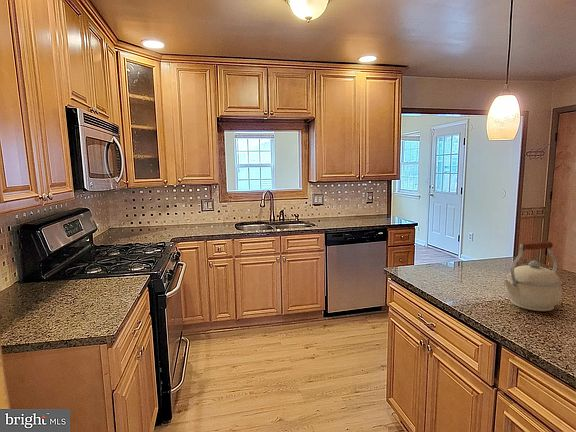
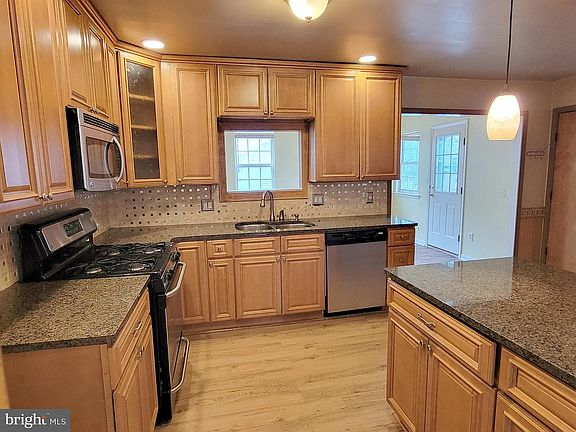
- kettle [503,240,563,312]
